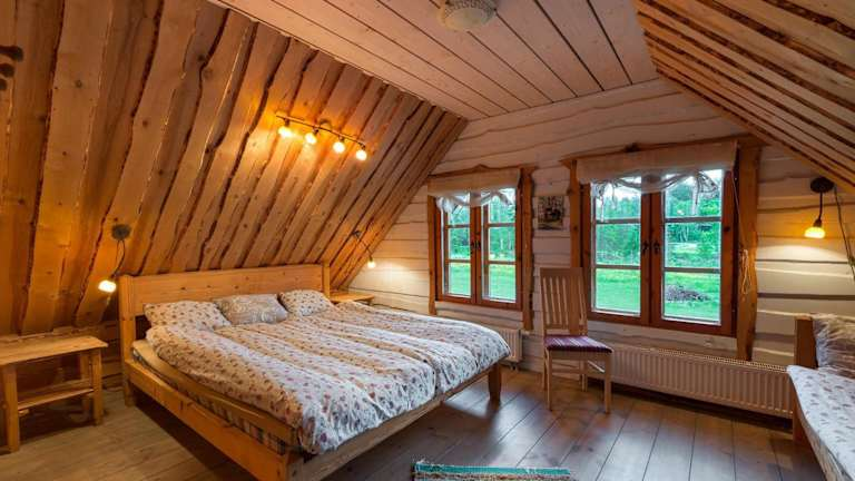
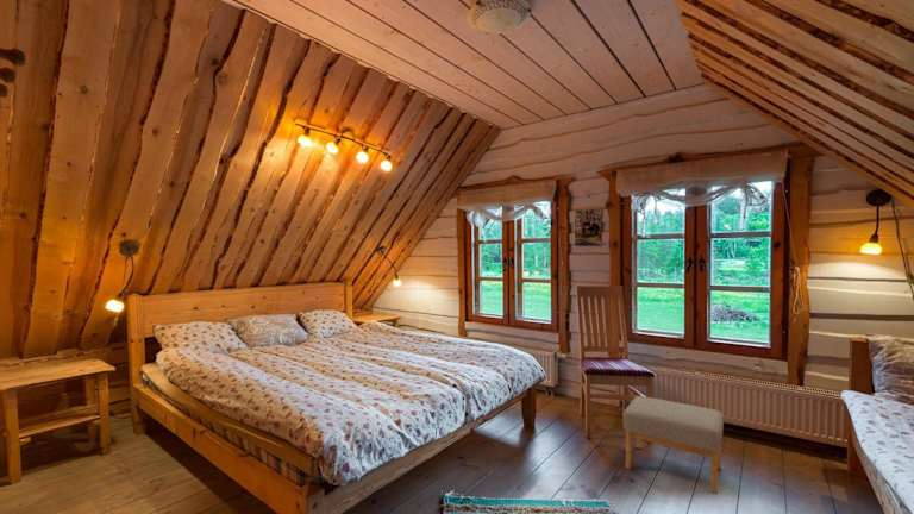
+ footstool [622,395,725,495]
